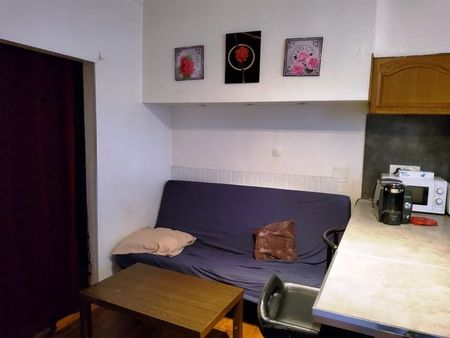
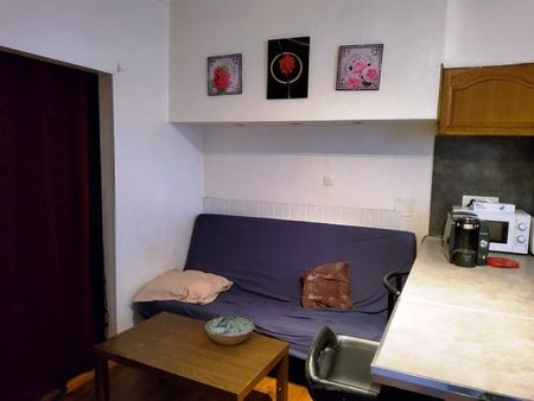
+ bowl [204,316,255,346]
